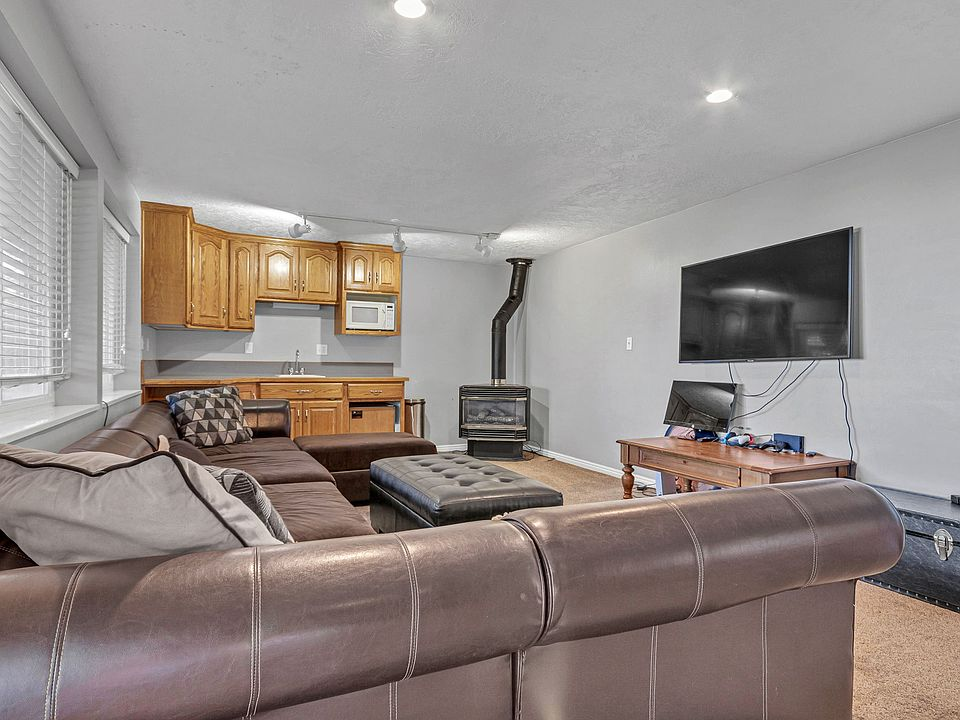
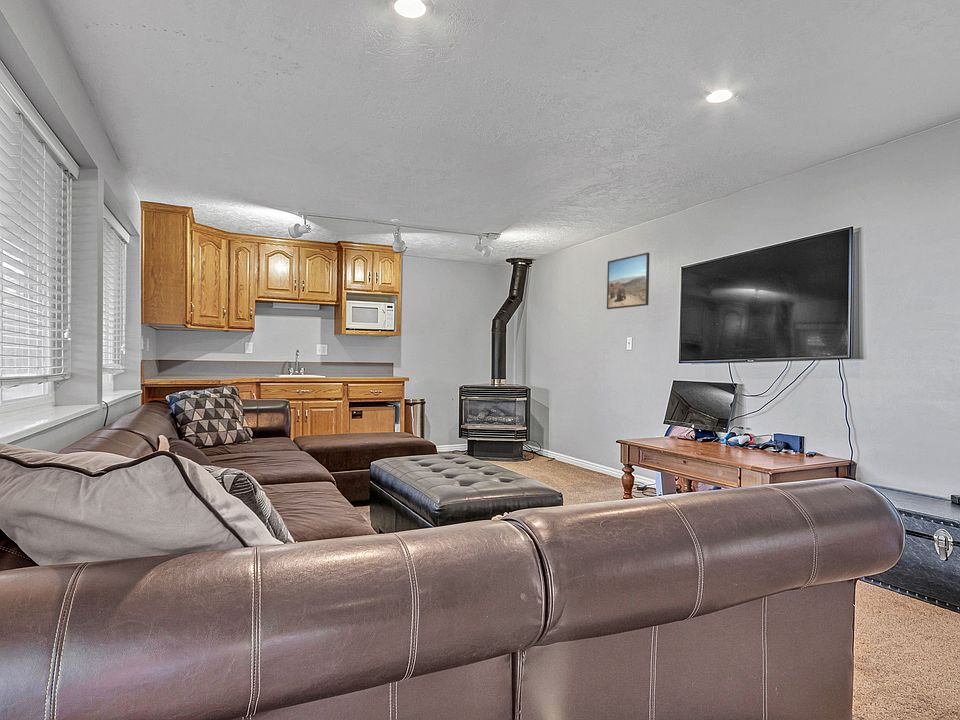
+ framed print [606,252,651,310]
